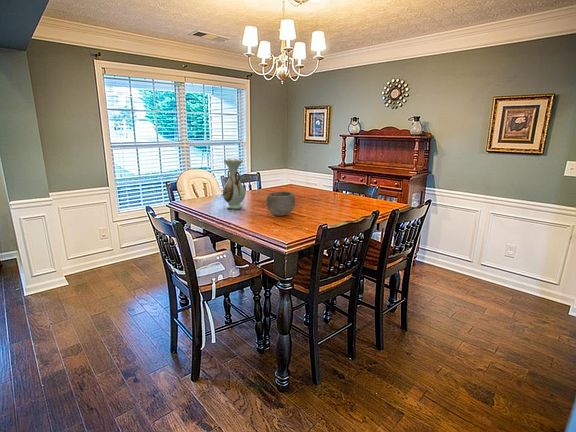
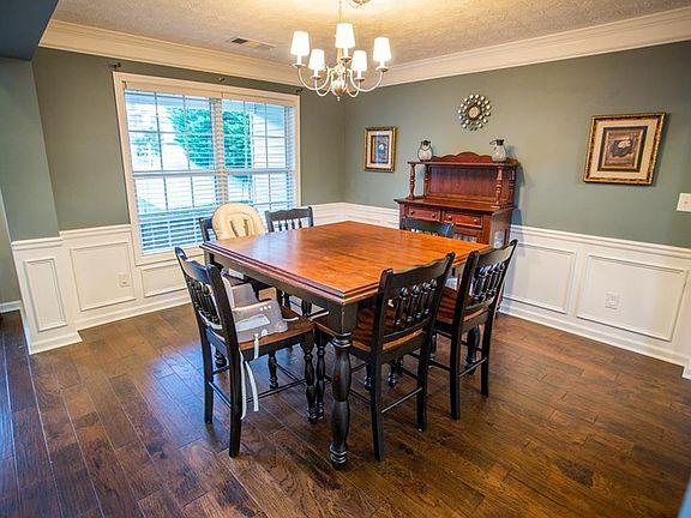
- bowl [265,190,296,217]
- decorative vase [222,158,246,211]
